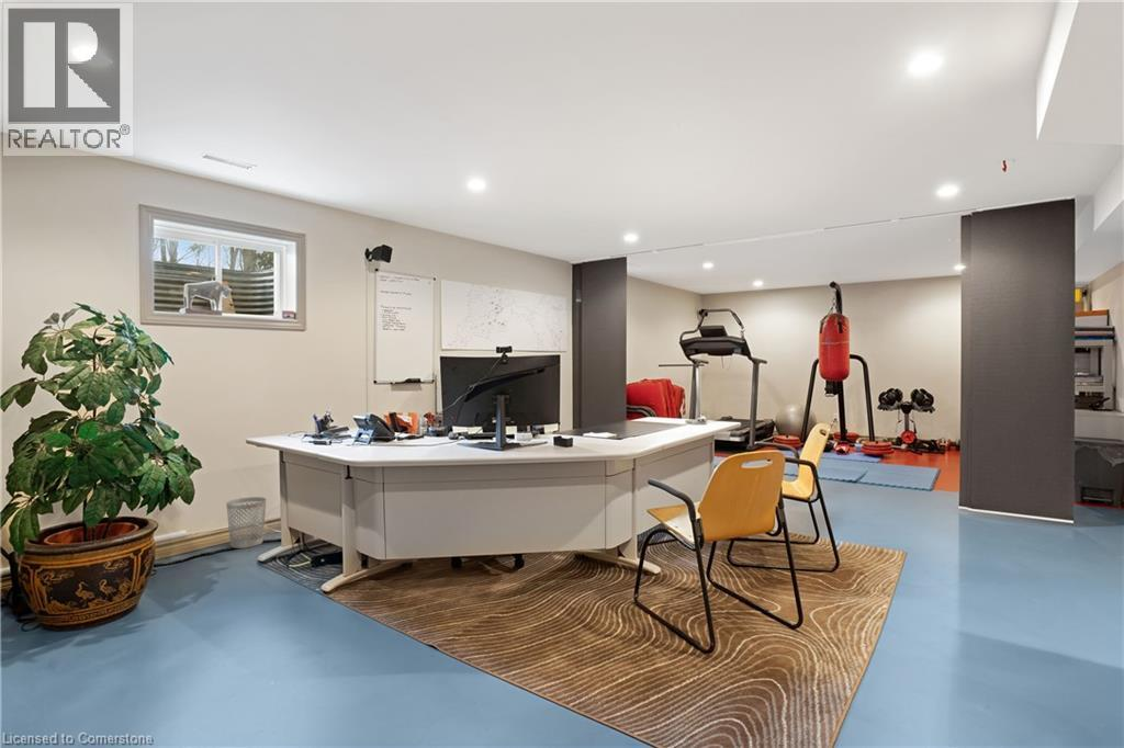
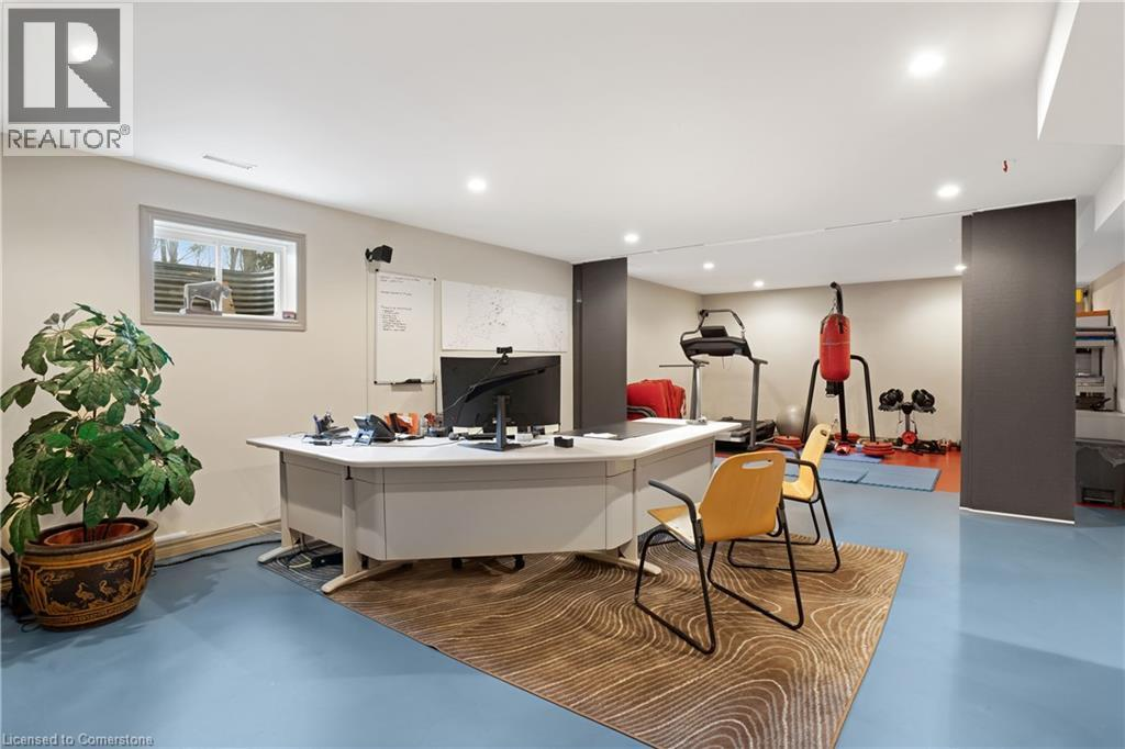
- wastebasket [225,496,268,549]
